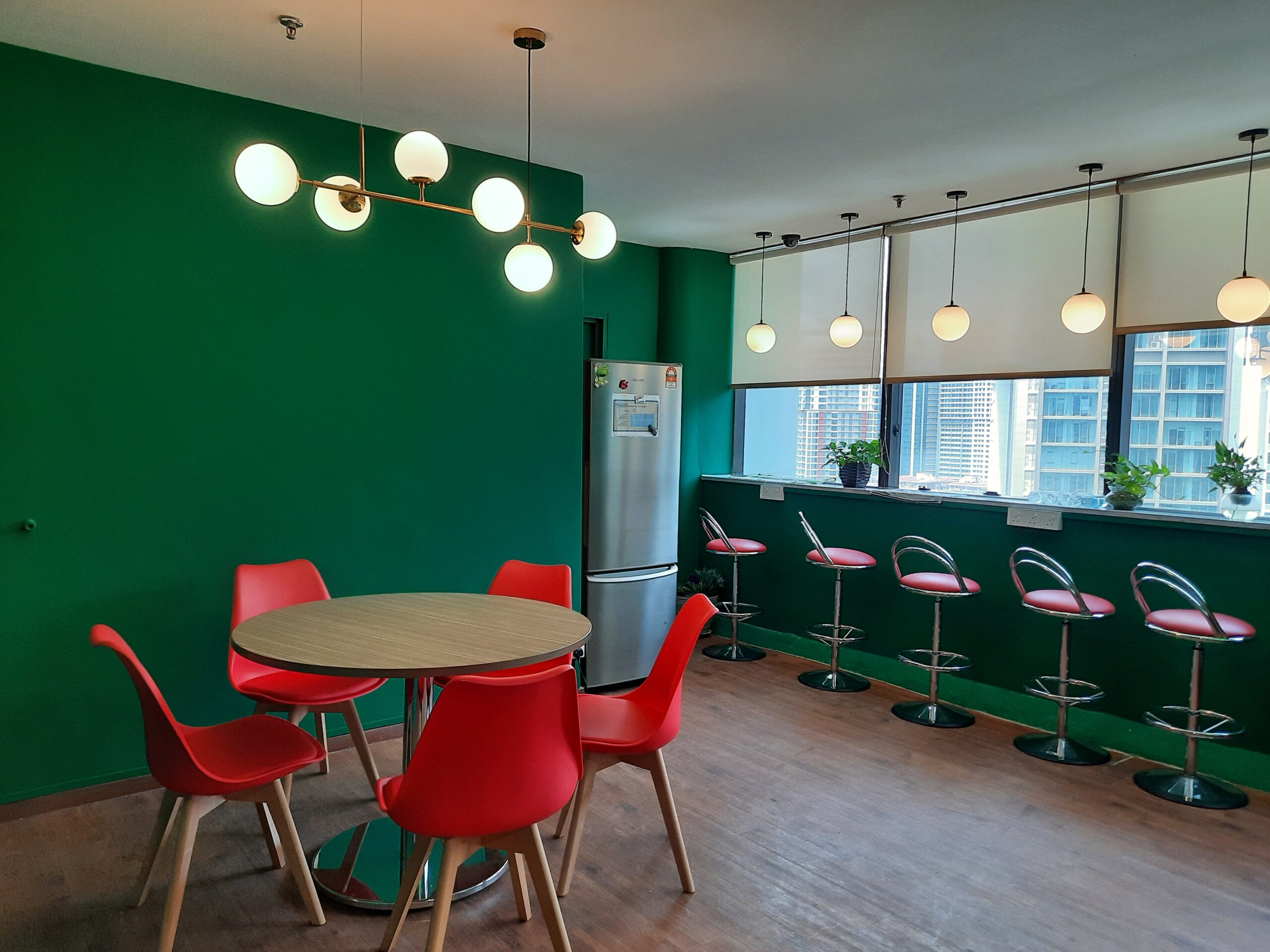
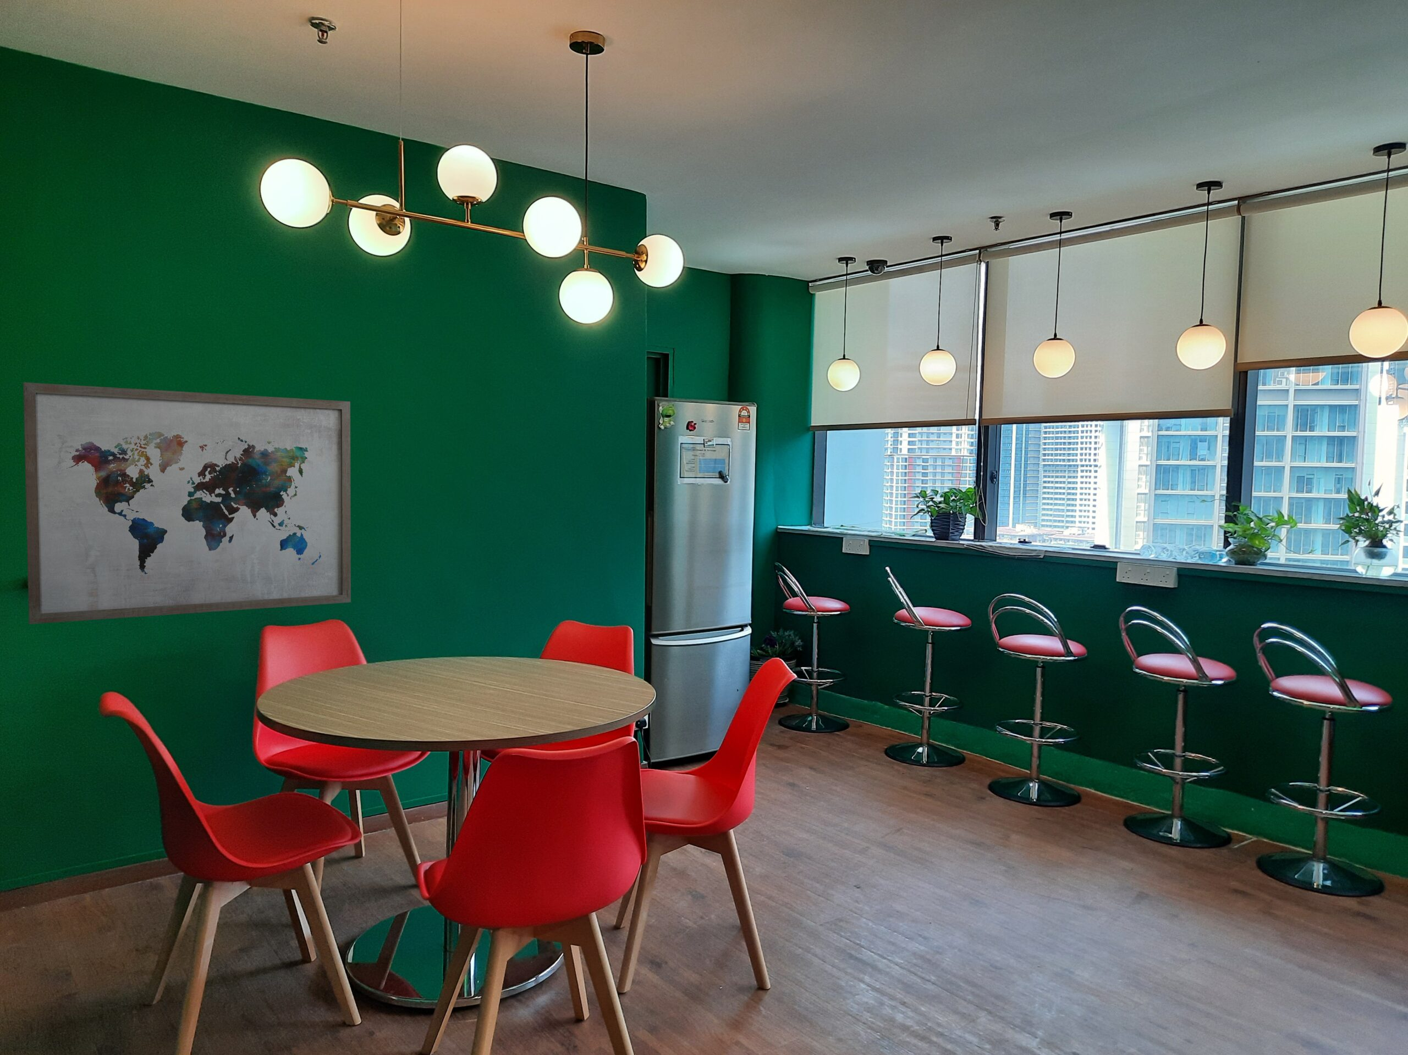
+ wall art [22,382,351,625]
